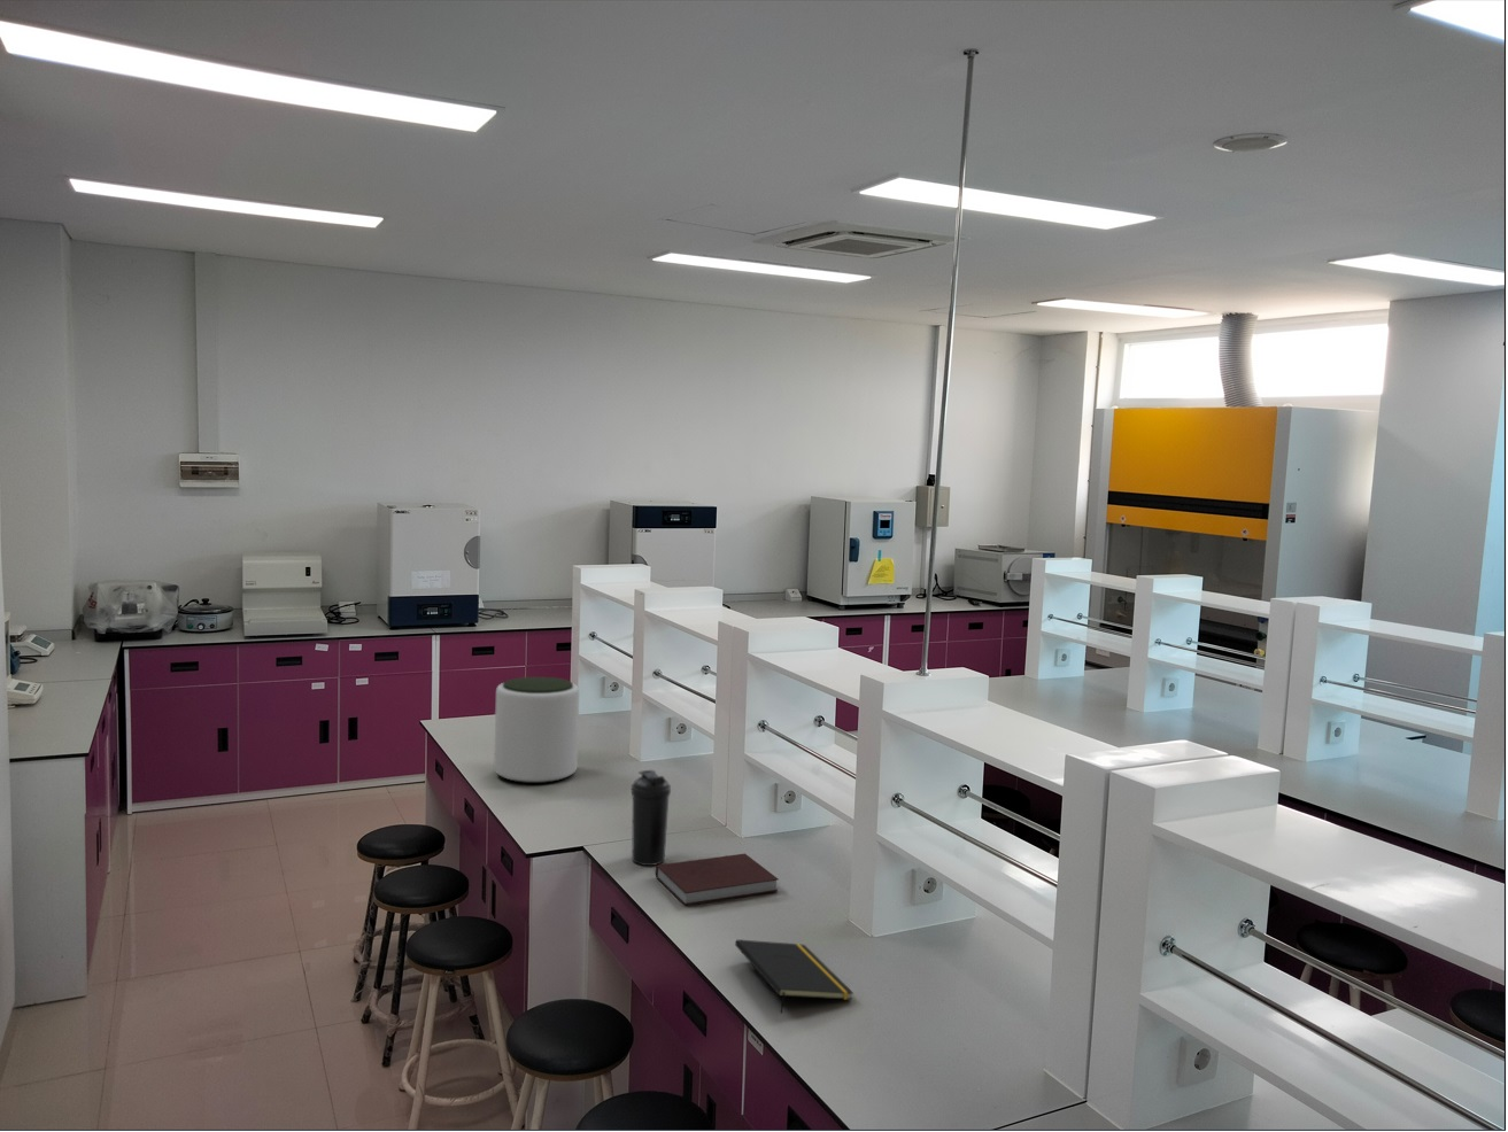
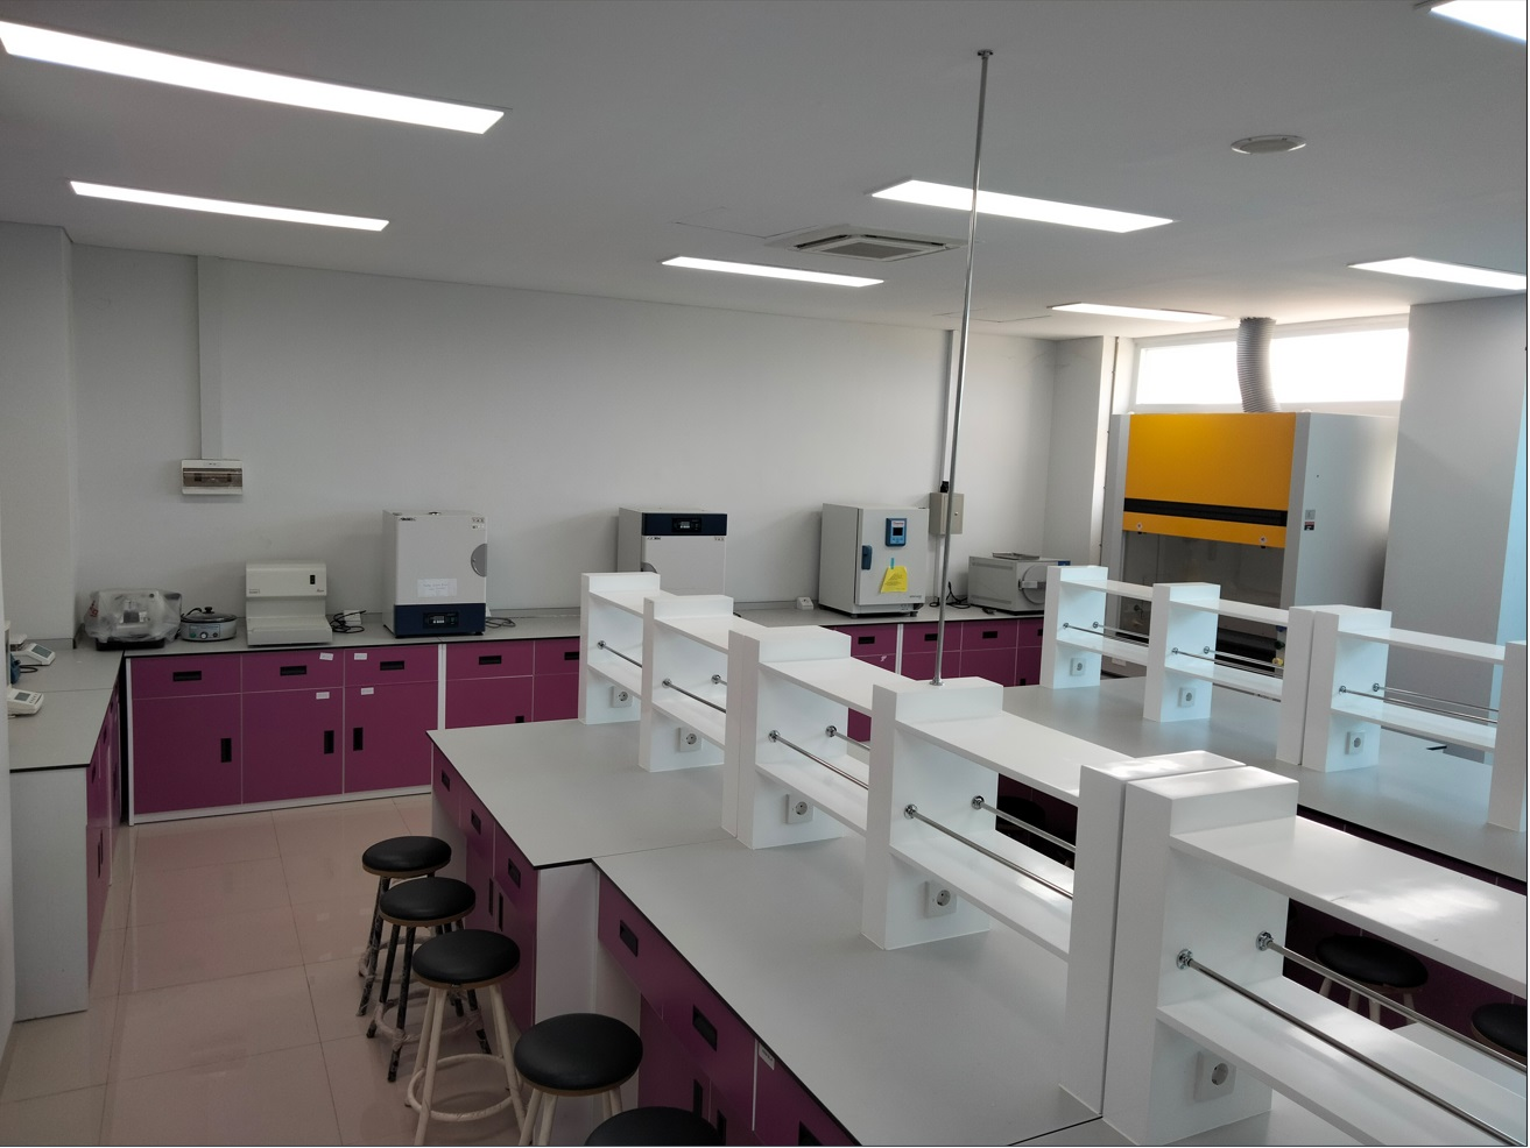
- notebook [654,851,780,907]
- notepad [734,938,855,1015]
- plant pot [492,677,580,784]
- water bottle [630,769,672,867]
